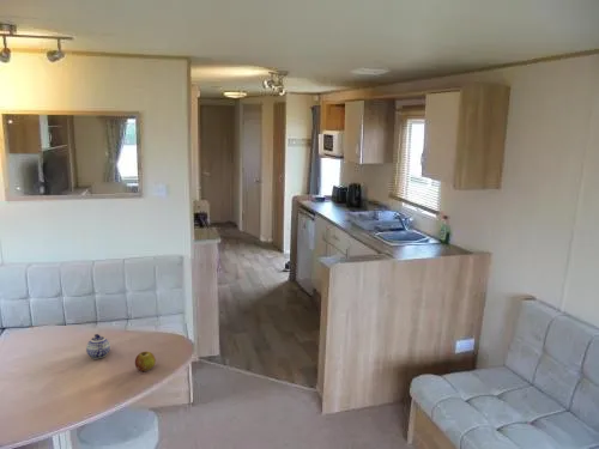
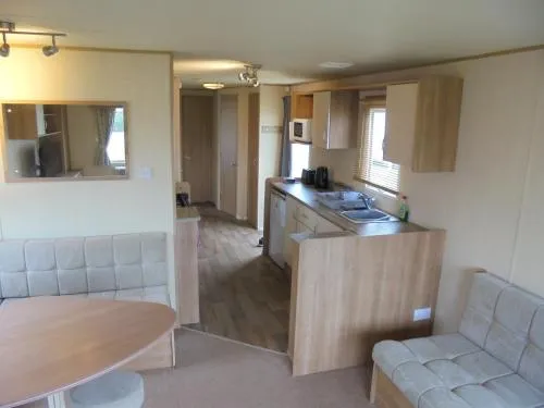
- fruit [134,351,157,372]
- teapot [85,333,111,360]
